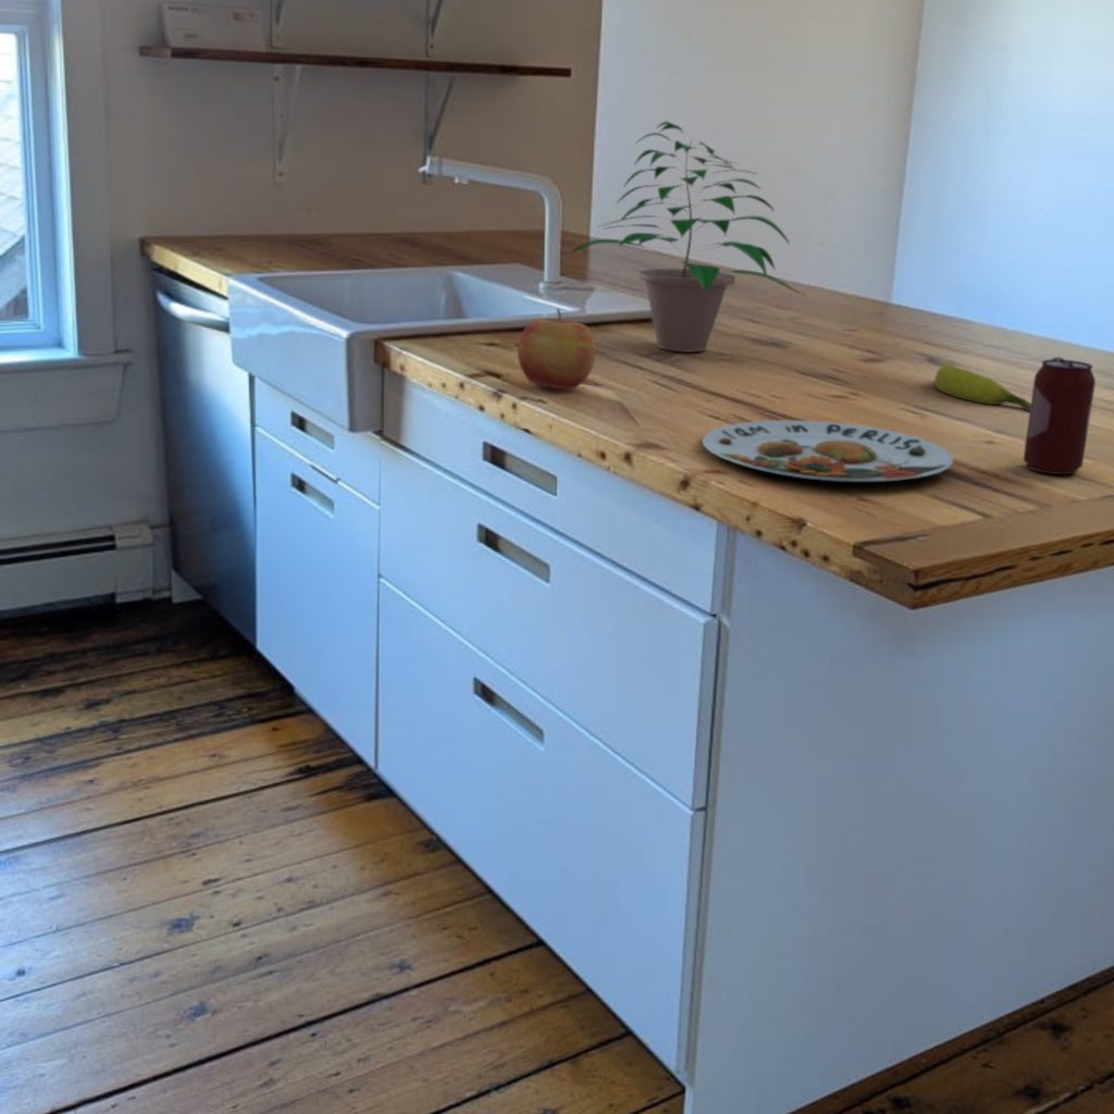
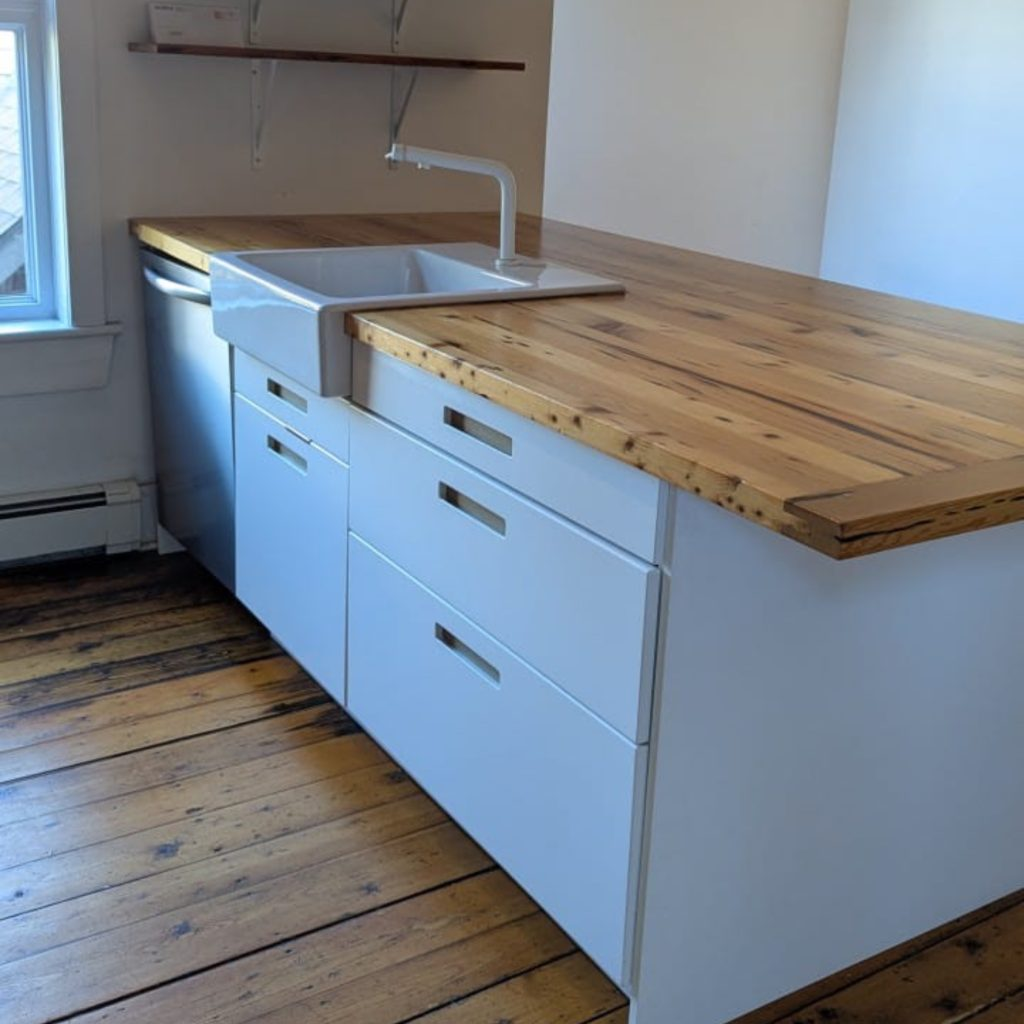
- plate [702,420,955,483]
- banana [933,361,1031,412]
- potted plant [570,120,807,352]
- apple [517,308,597,391]
- beverage can [1023,356,1097,475]
